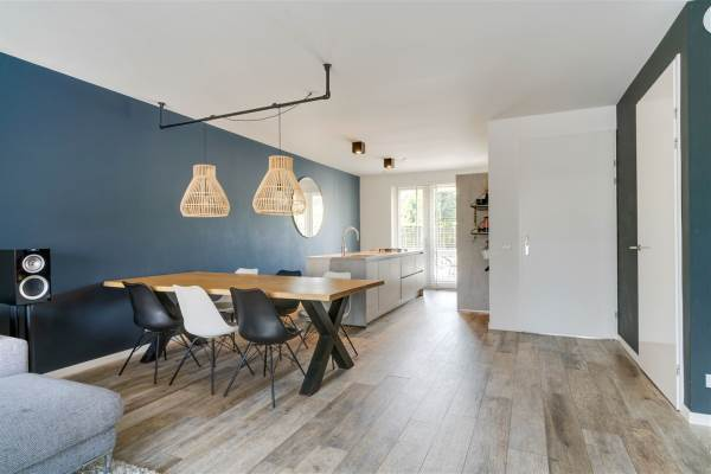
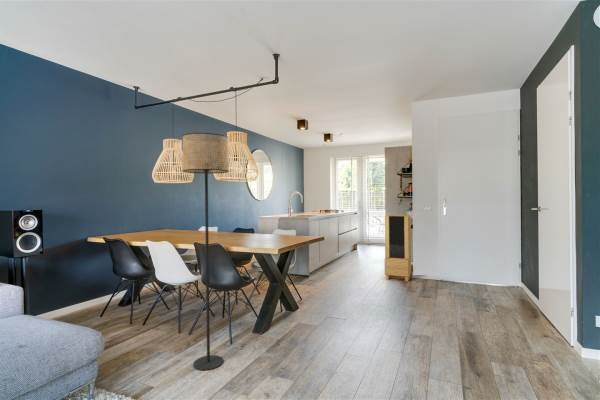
+ storage cabinet [384,214,412,283]
+ floor lamp [181,132,230,371]
